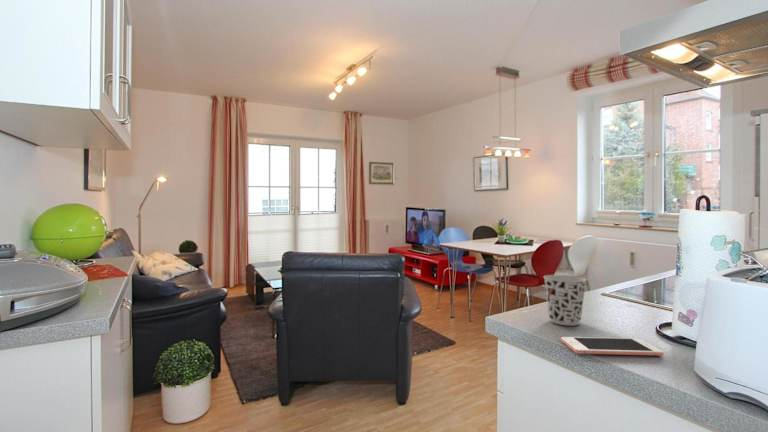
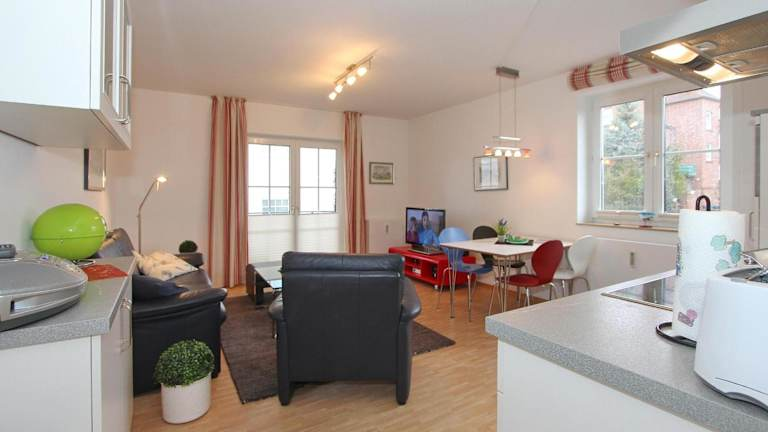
- cup [543,274,588,327]
- cell phone [560,336,664,357]
